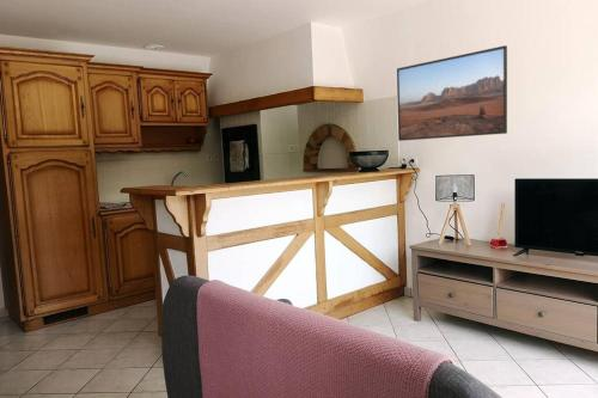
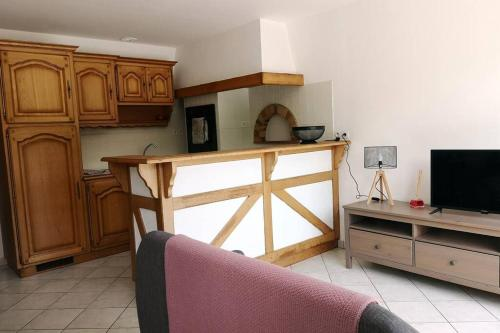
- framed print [396,44,508,142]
